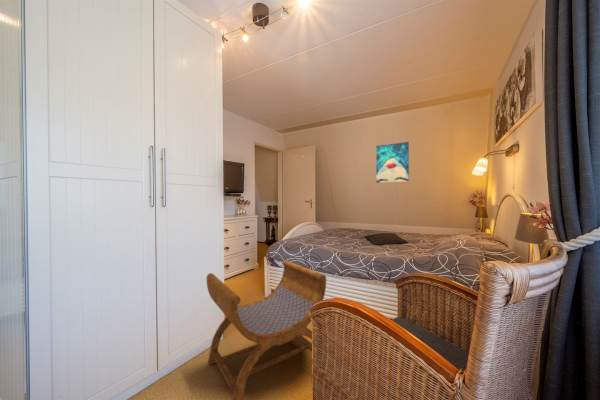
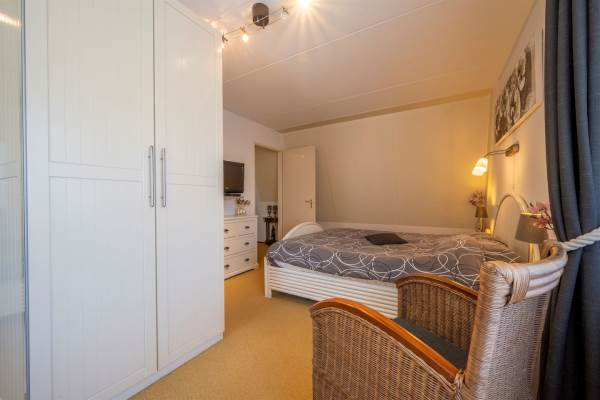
- stool [206,259,327,400]
- wall art [375,141,410,184]
